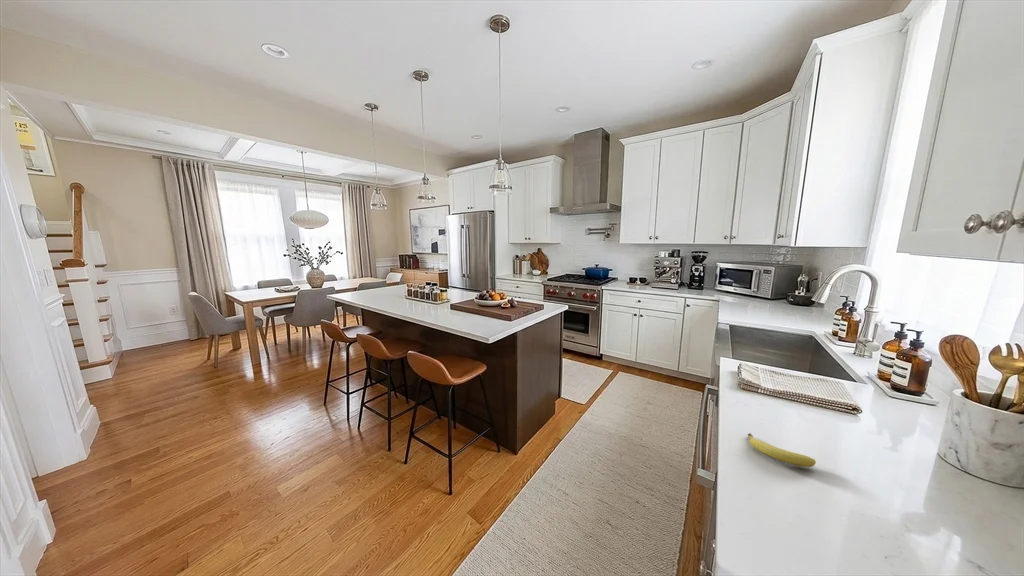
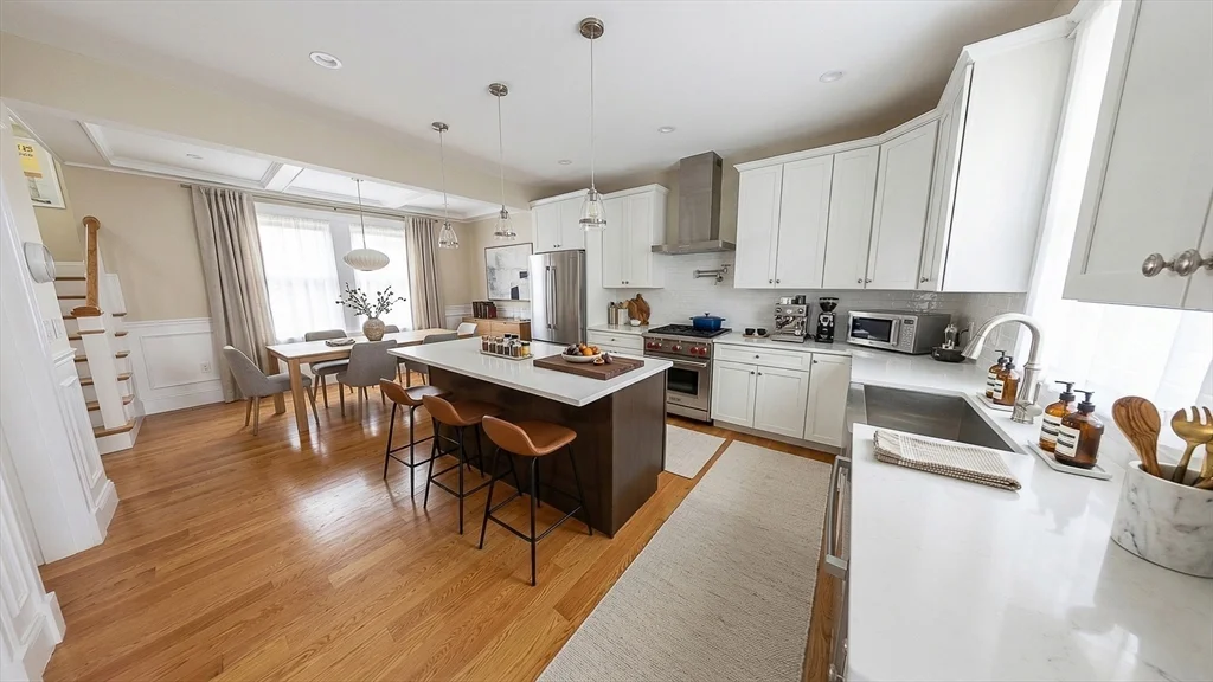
- fruit [747,432,817,468]
